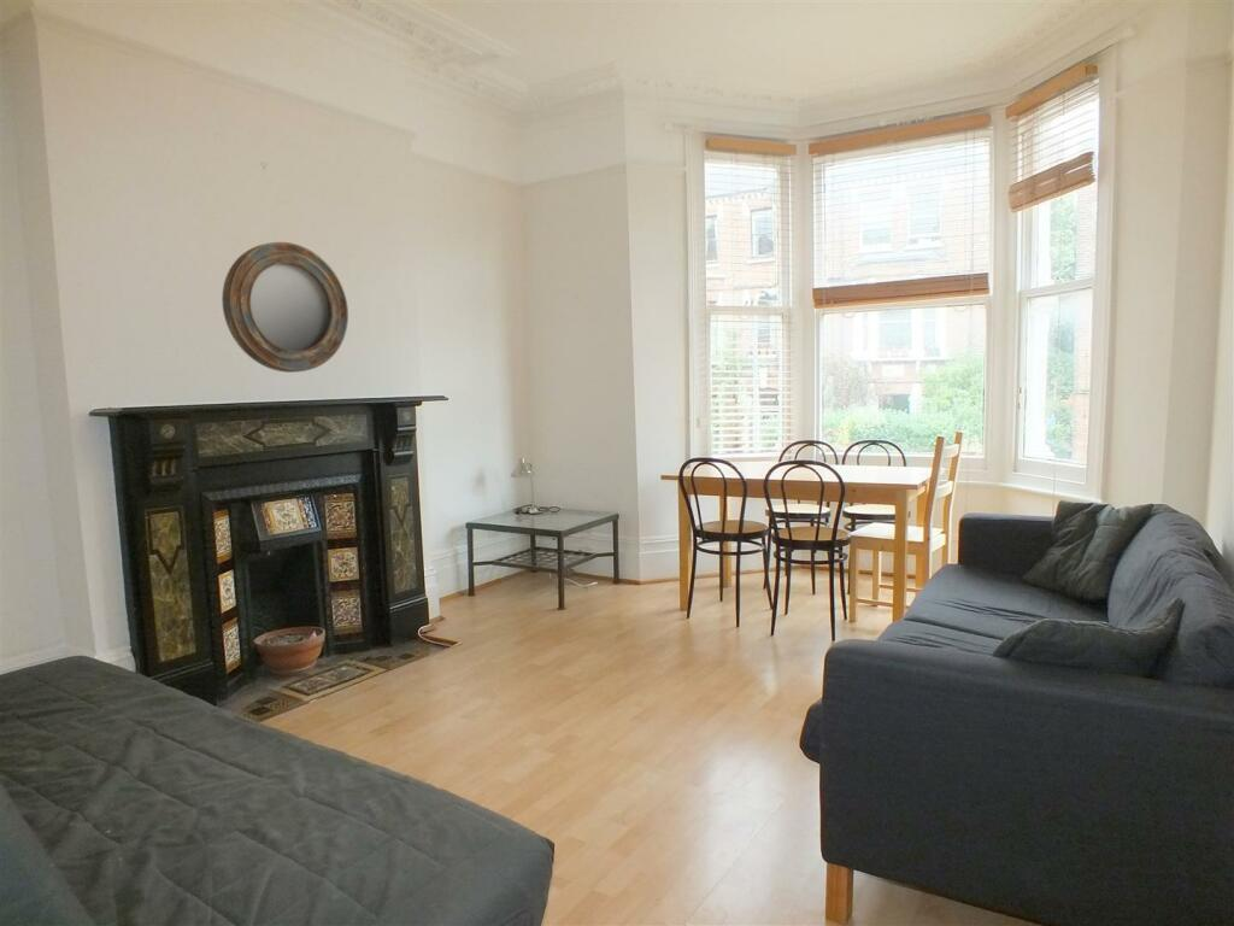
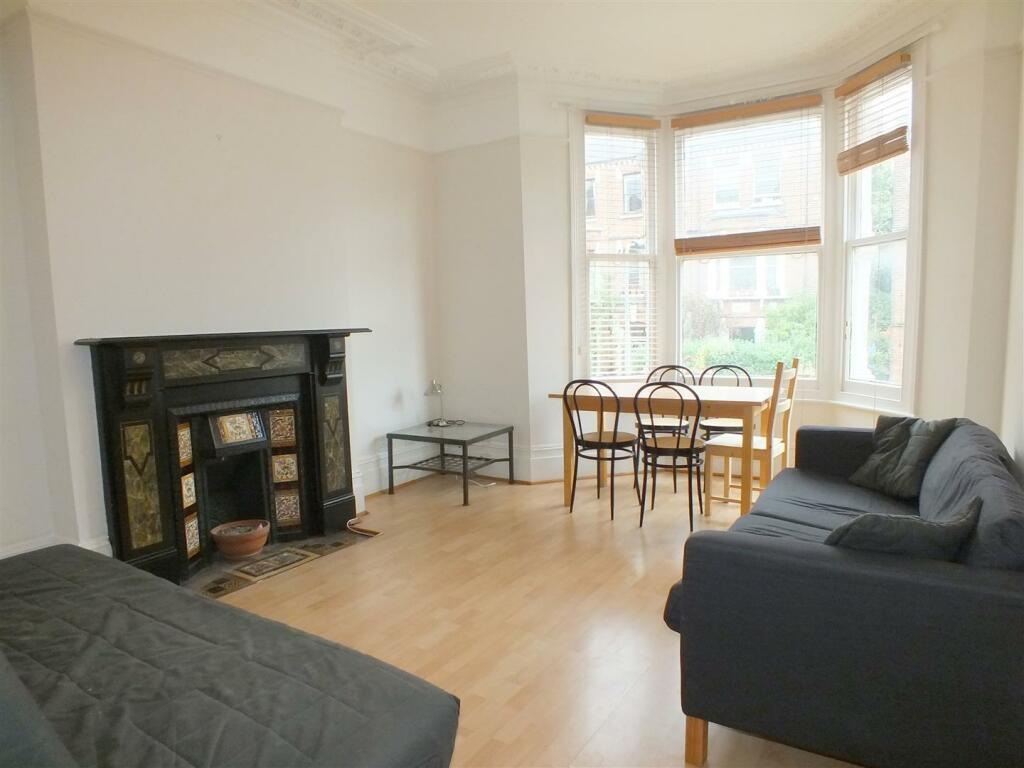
- home mirror [221,241,349,374]
